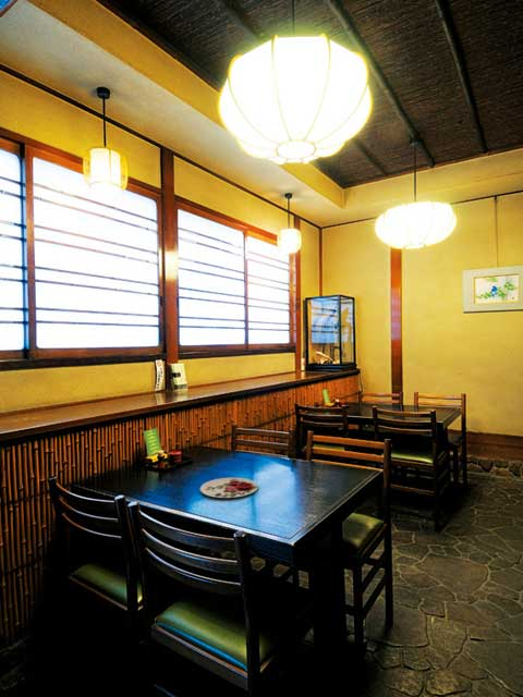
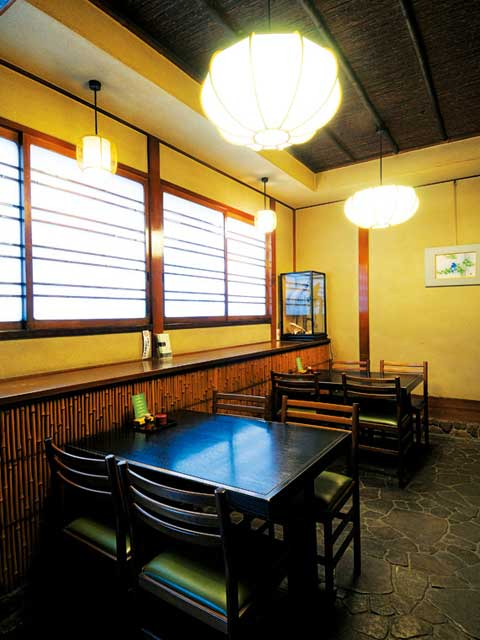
- plate [199,477,259,499]
